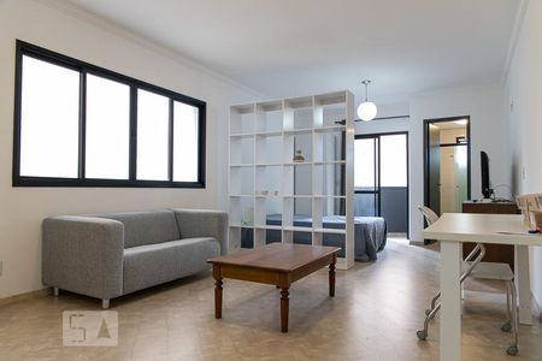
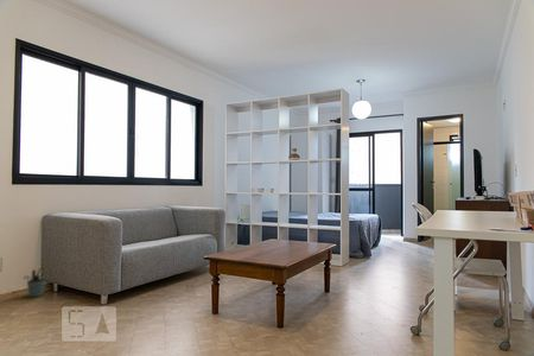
+ potted plant [23,266,47,298]
